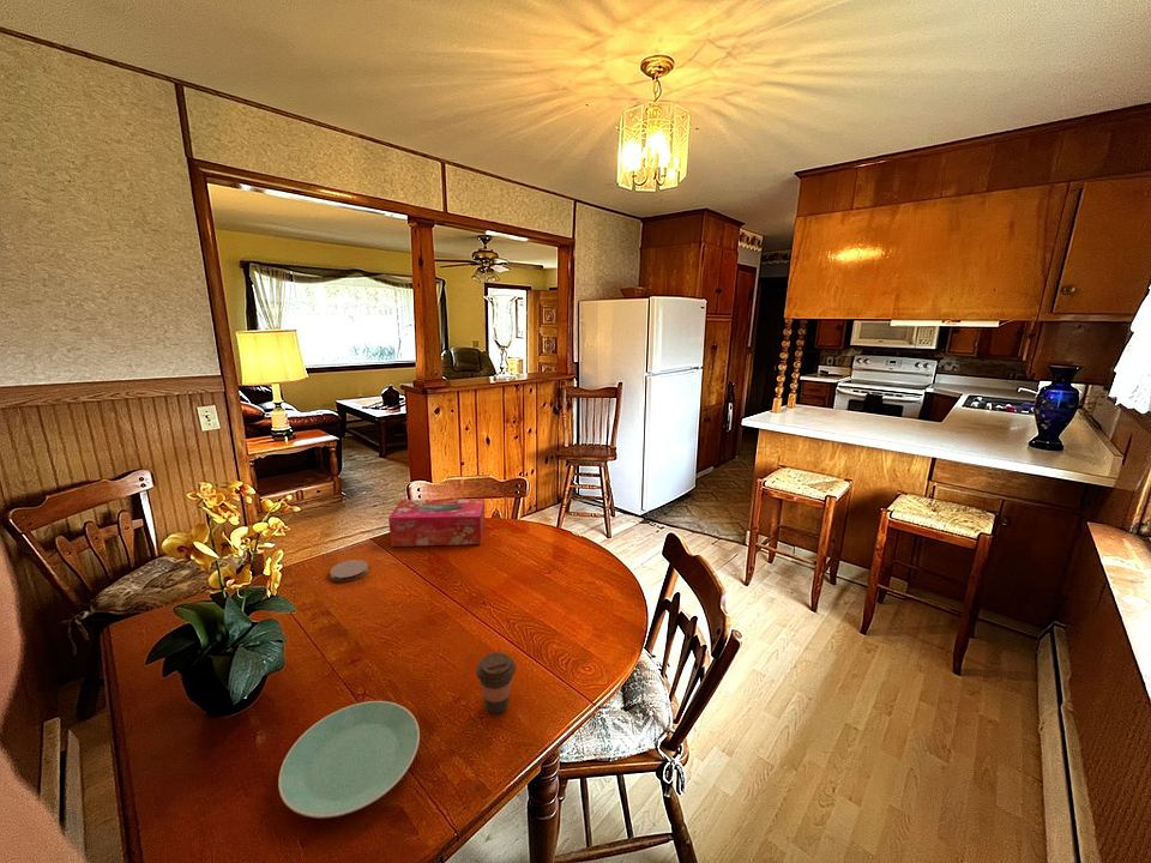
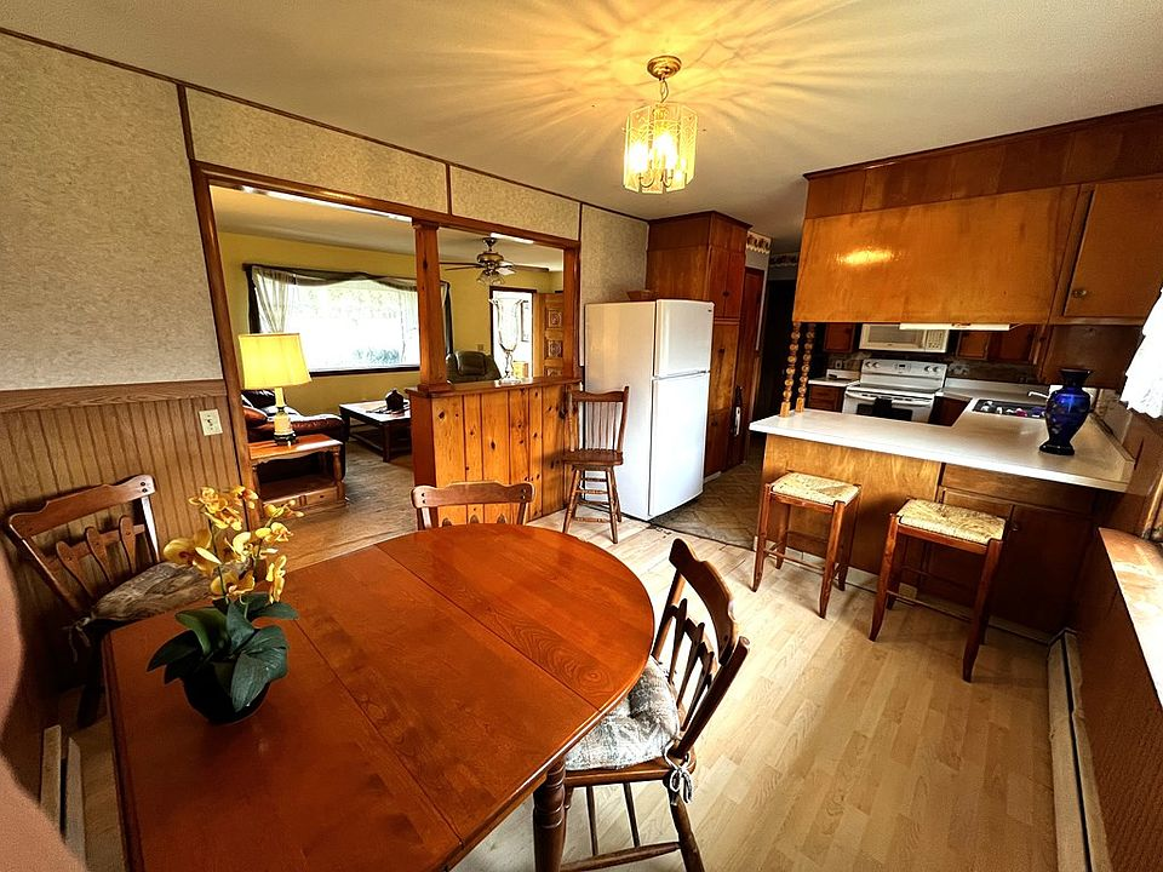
- coaster [329,559,369,583]
- tissue box [387,497,487,548]
- coffee cup [475,651,517,714]
- plate [277,700,421,820]
